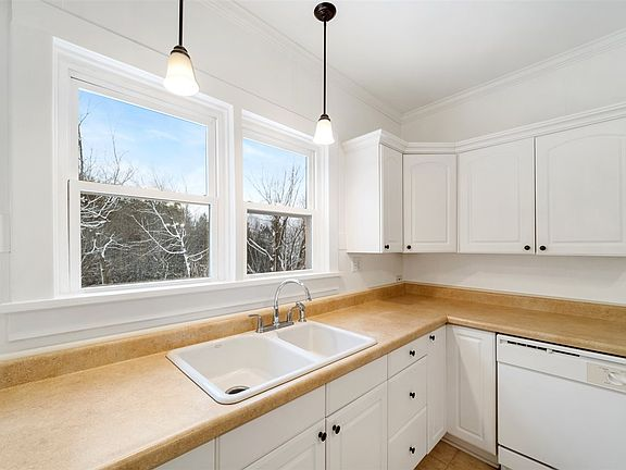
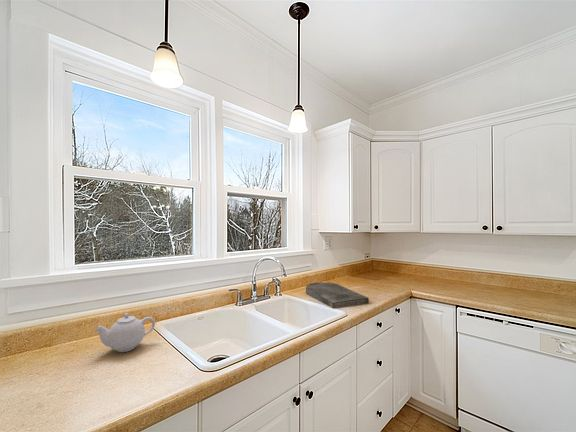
+ teapot [93,312,156,353]
+ cutting board [305,281,370,309]
